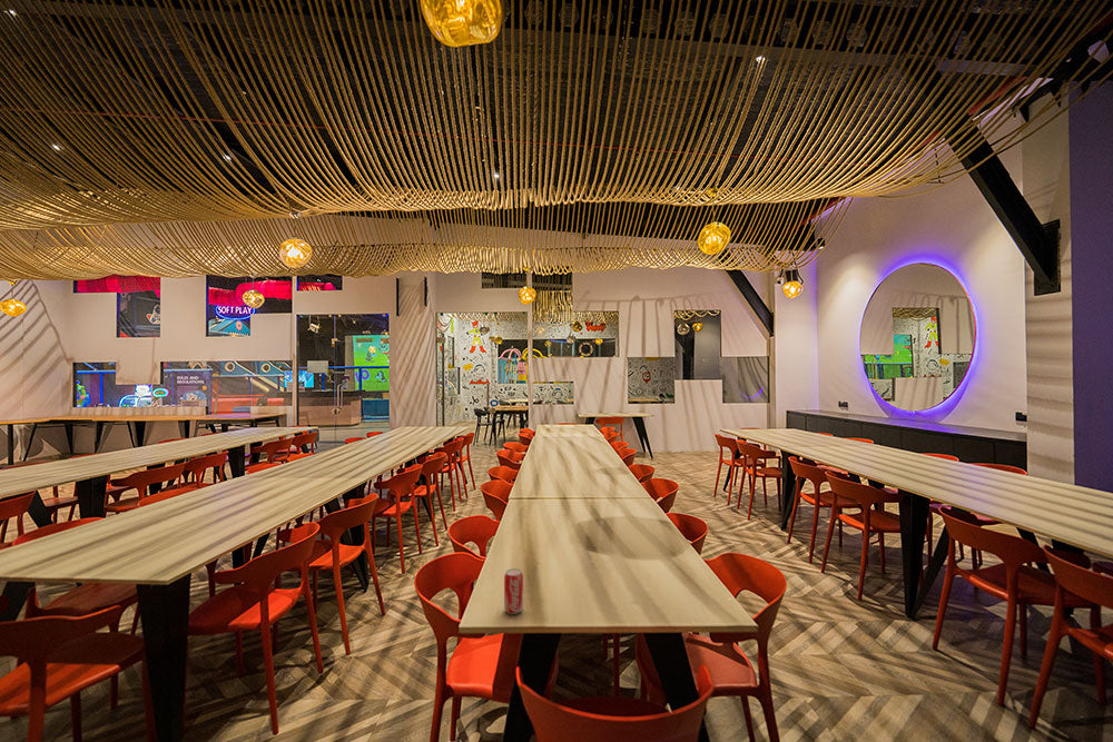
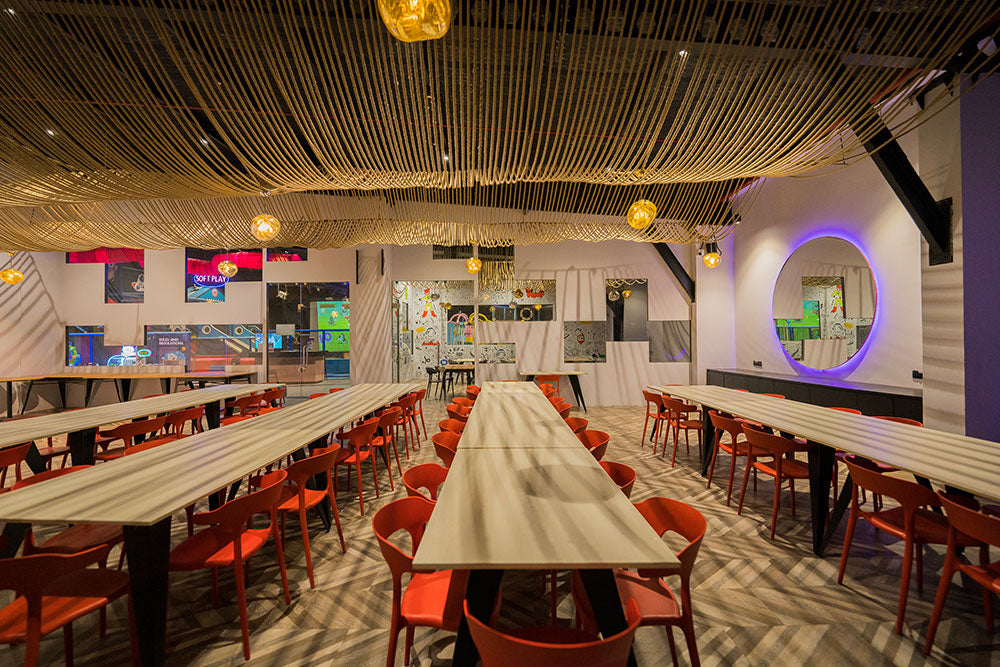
- beverage can [503,567,524,615]
